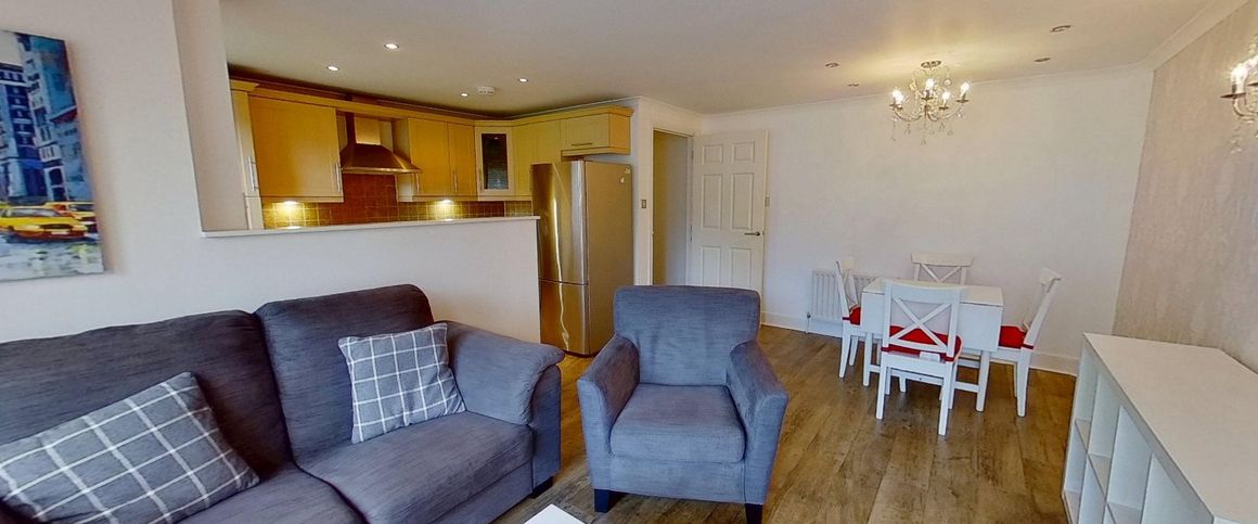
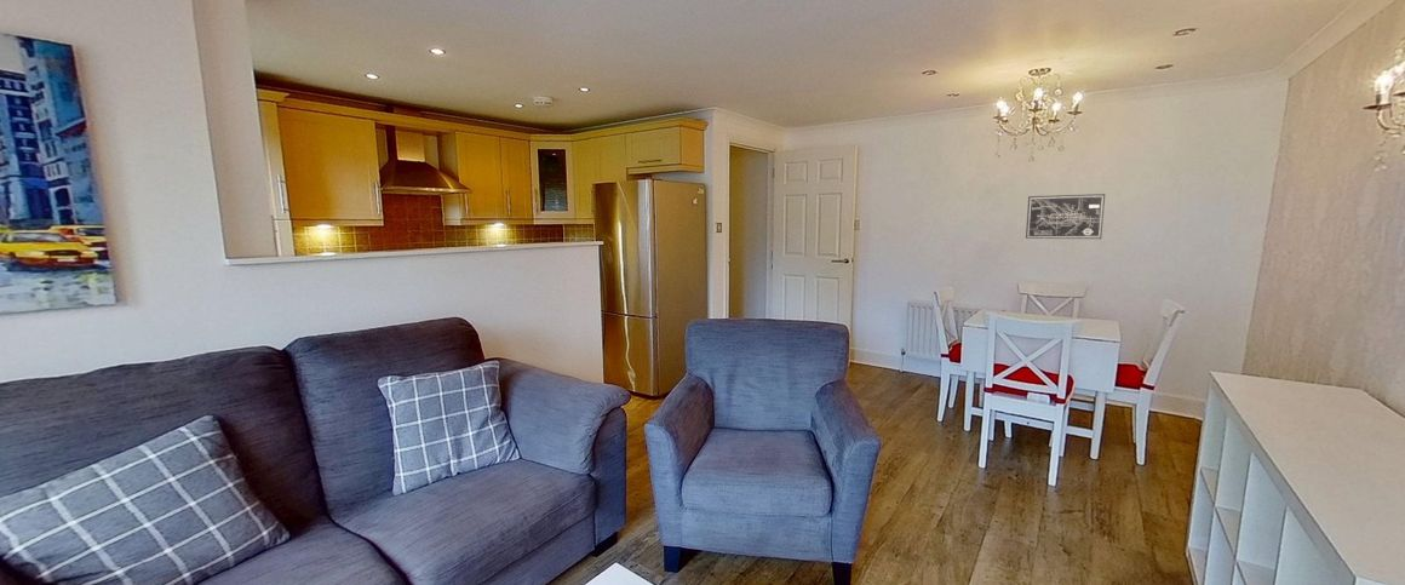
+ wall art [1025,193,1106,240]
